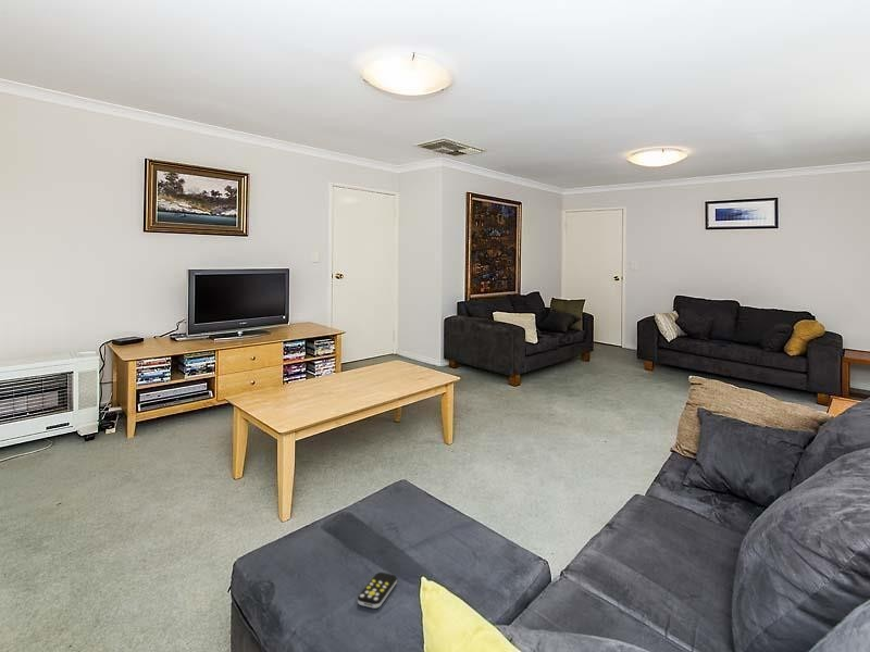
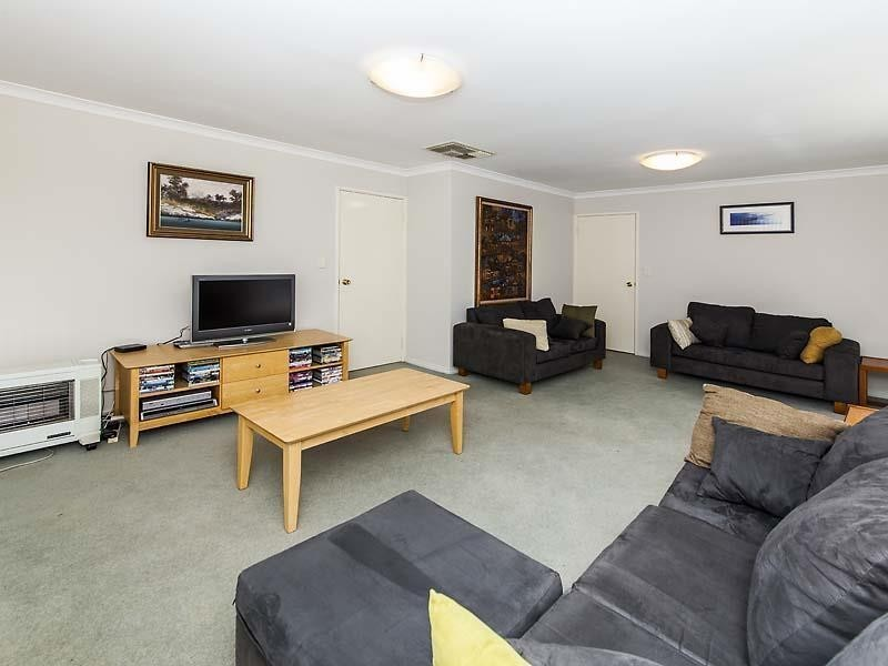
- remote control [357,572,398,610]
